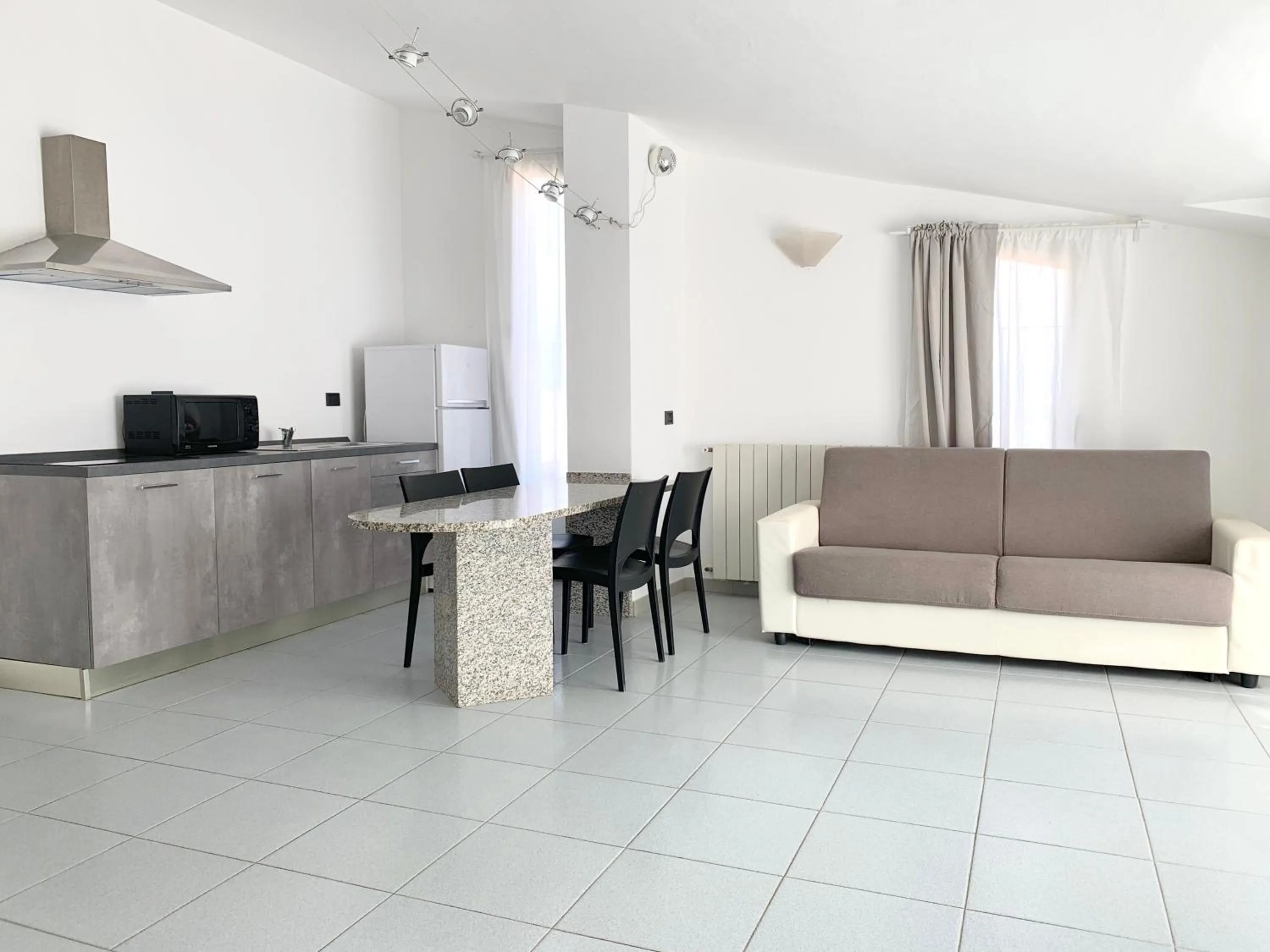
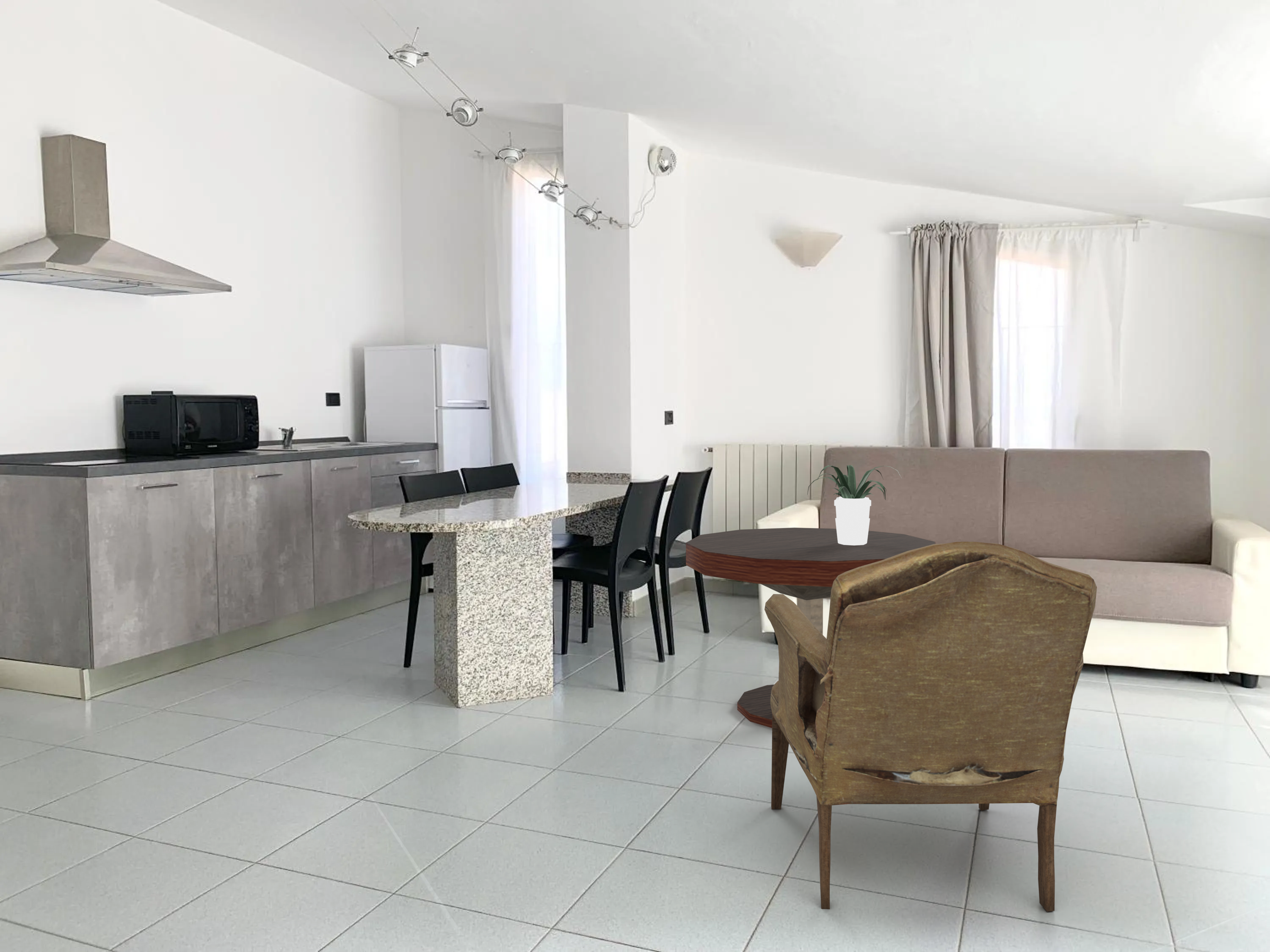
+ potted plant [807,465,902,545]
+ coffee table [685,527,936,728]
+ armchair [764,541,1097,912]
